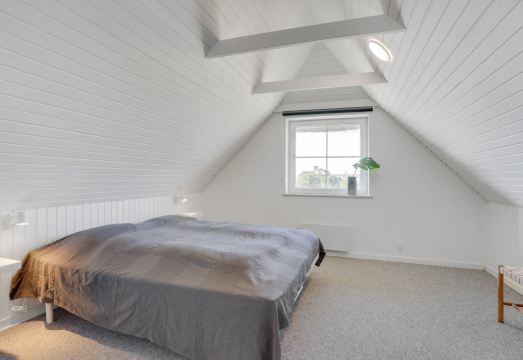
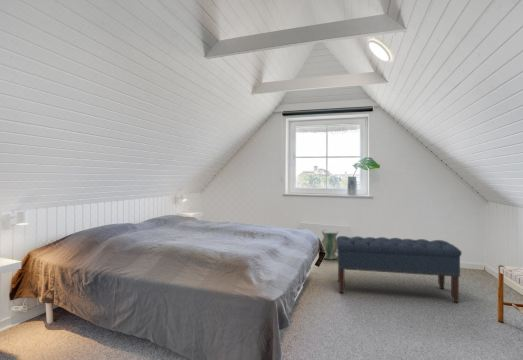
+ bench [336,235,463,303]
+ vase [321,230,339,260]
